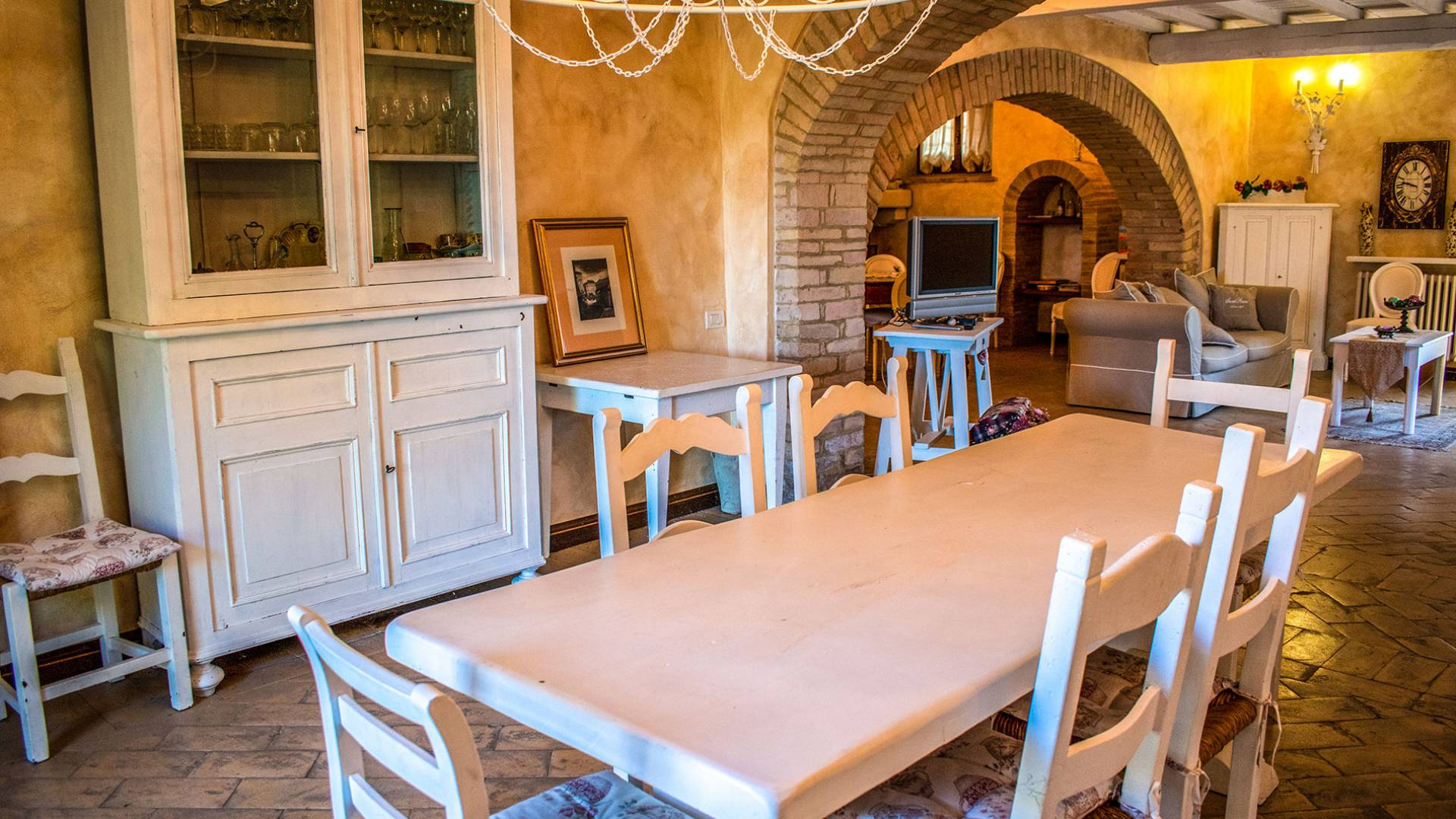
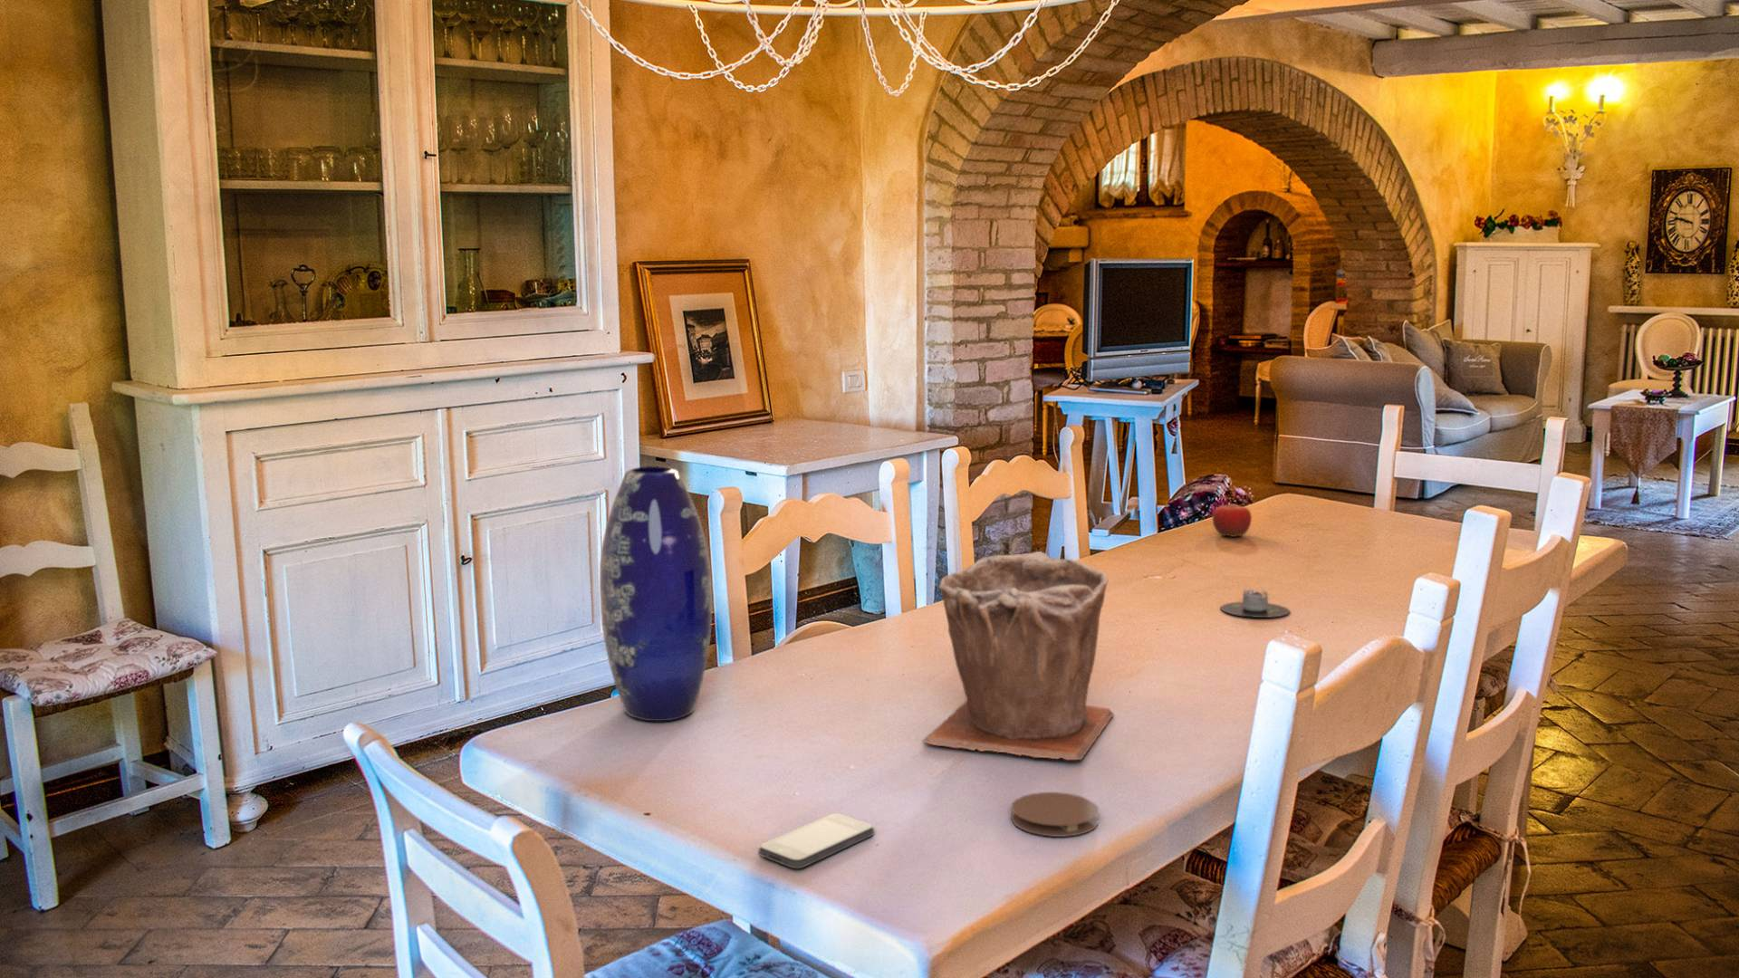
+ smartphone [758,812,875,869]
+ coaster [1010,792,1100,837]
+ fruit [1212,499,1253,537]
+ vase [598,466,713,721]
+ plant pot [921,550,1116,763]
+ candle [1219,588,1291,619]
